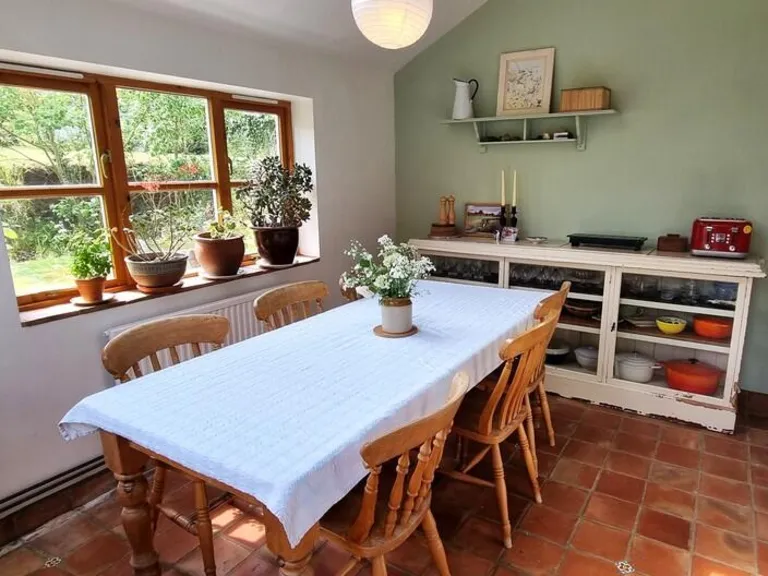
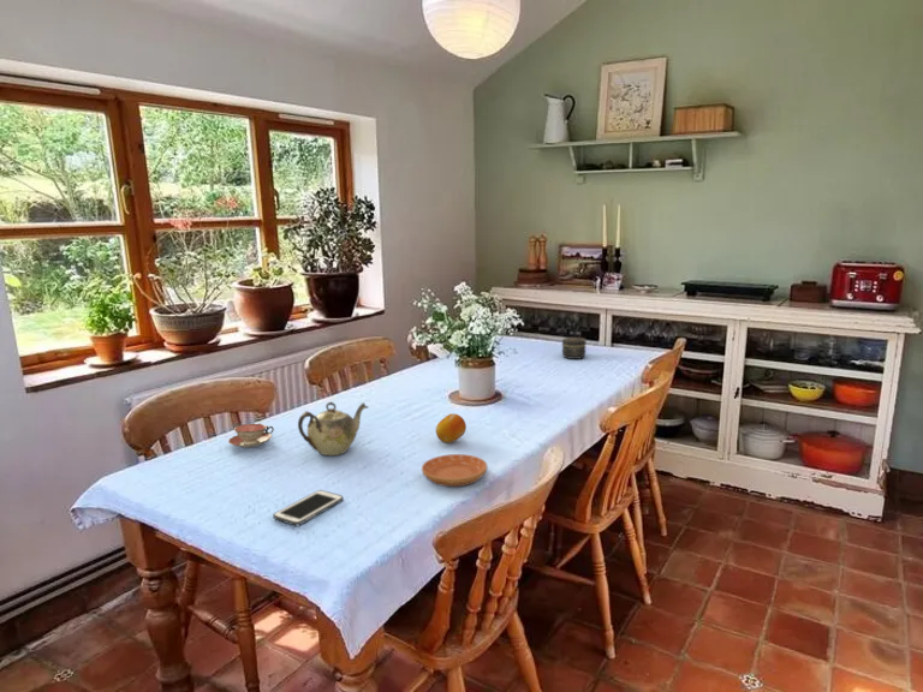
+ saucer [421,453,488,488]
+ teapot [297,401,369,457]
+ cell phone [272,489,345,526]
+ jar [561,336,588,360]
+ teacup [227,423,275,449]
+ fruit [435,412,468,445]
